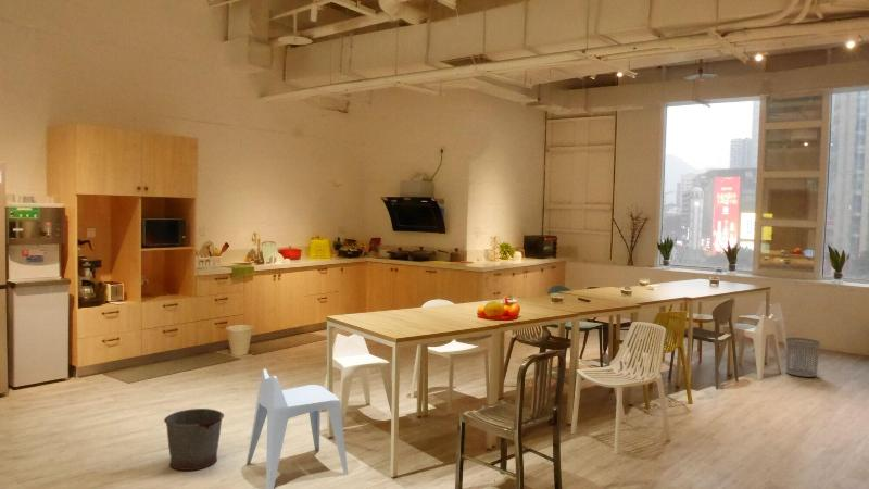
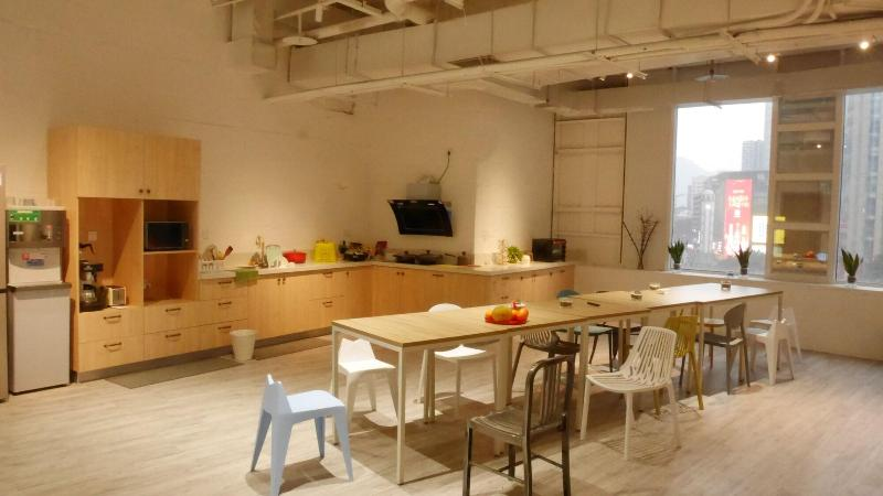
- bucket [163,408,225,472]
- waste bin [784,337,821,378]
